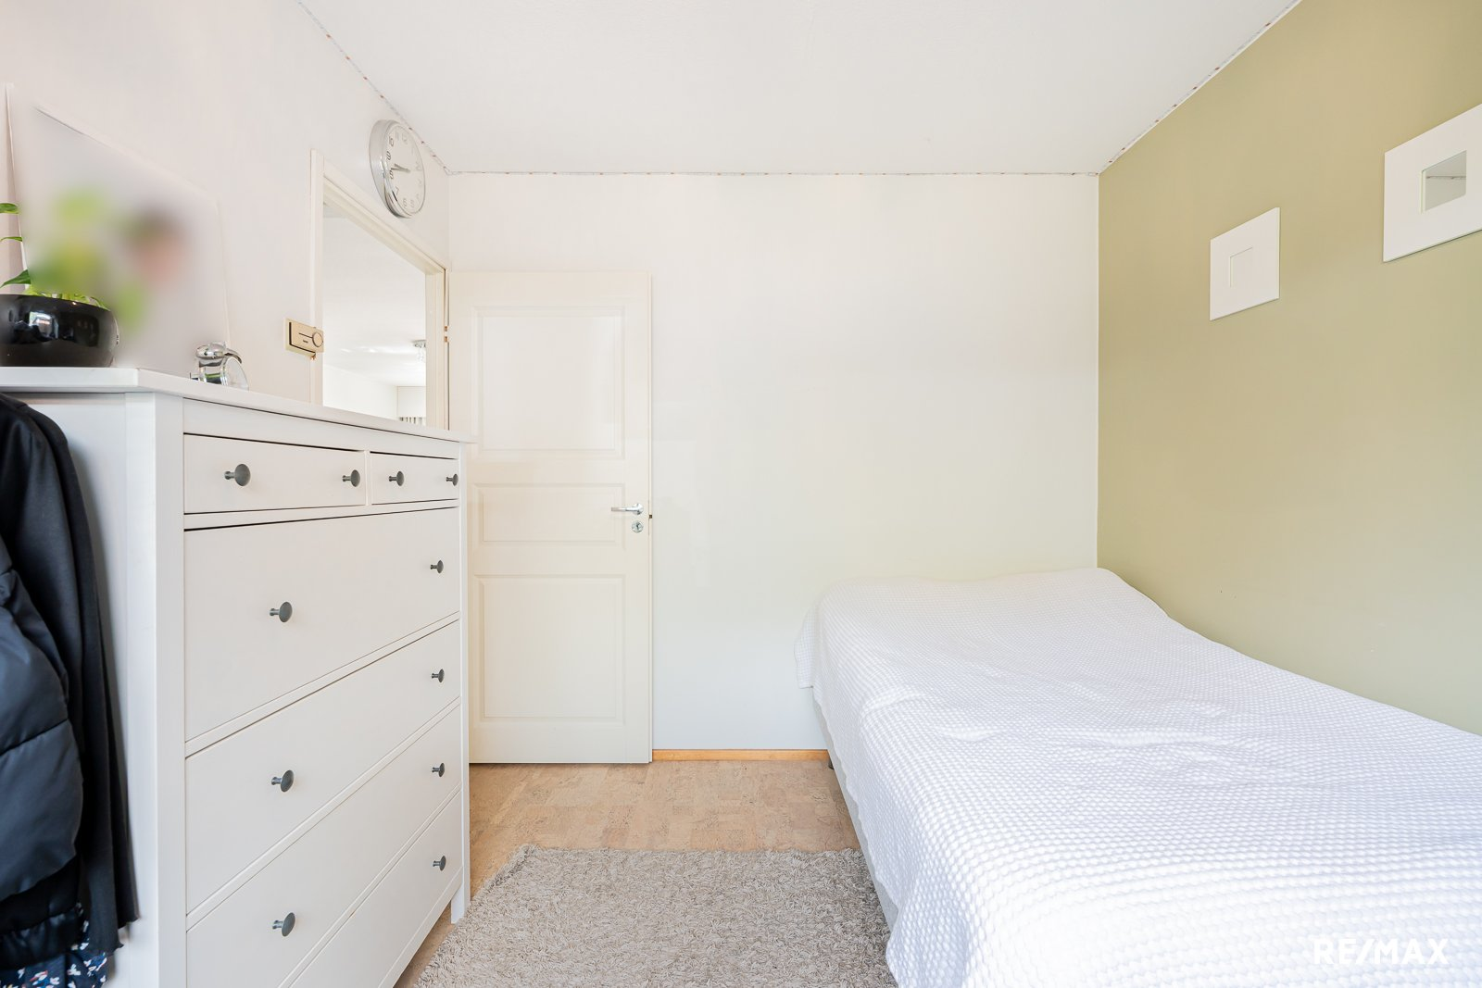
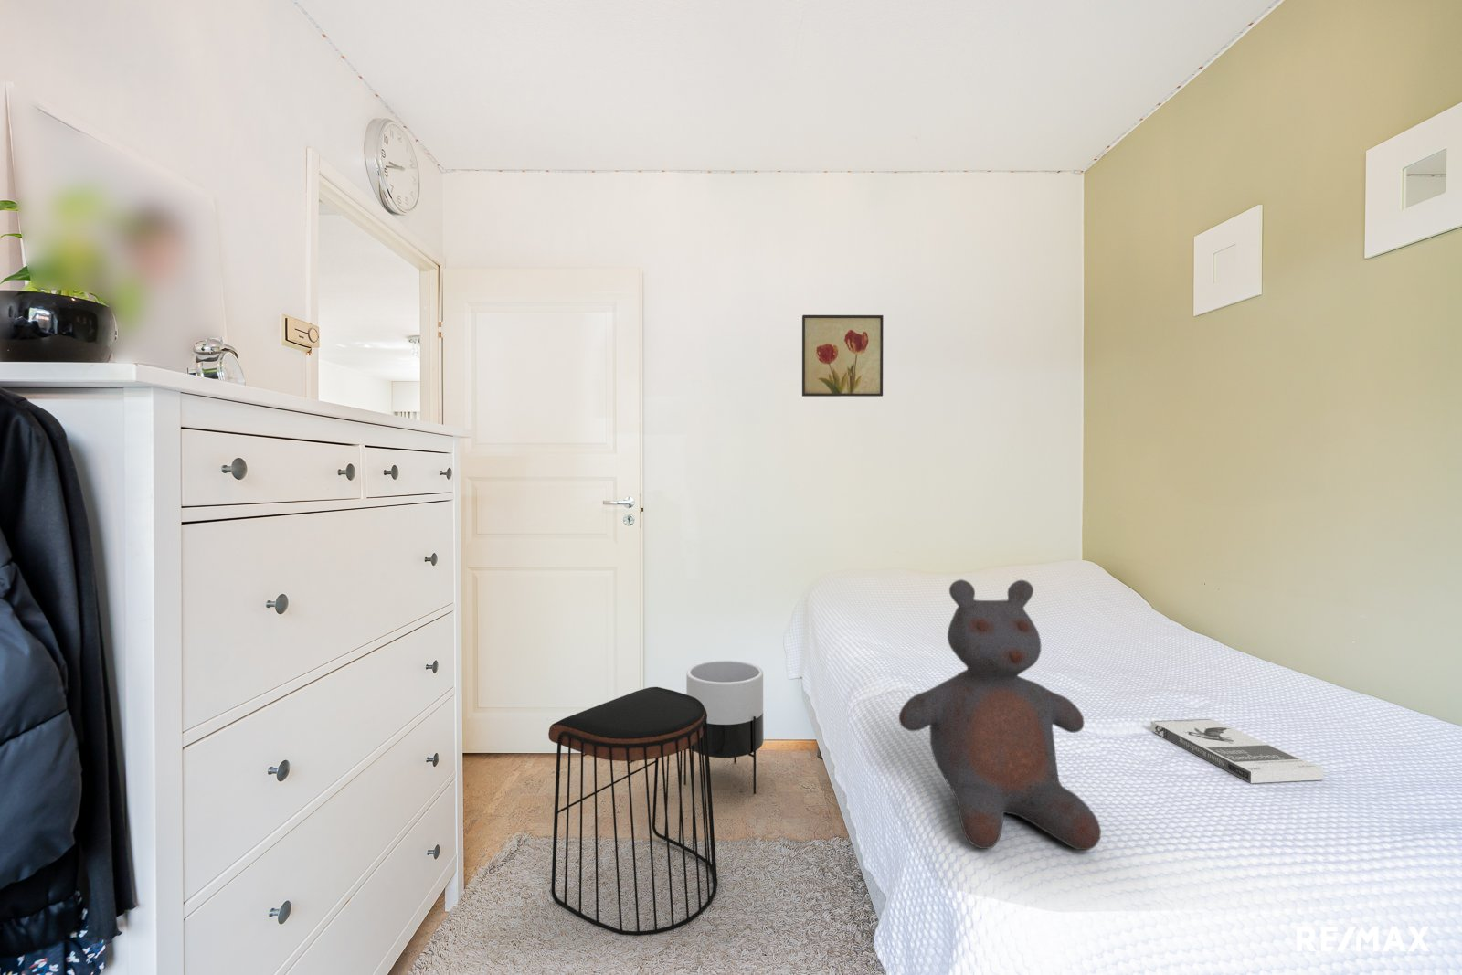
+ book [1151,718,1324,783]
+ wall art [802,314,884,397]
+ planter [683,659,765,795]
+ teddy bear [899,579,1102,851]
+ stool [547,687,718,937]
